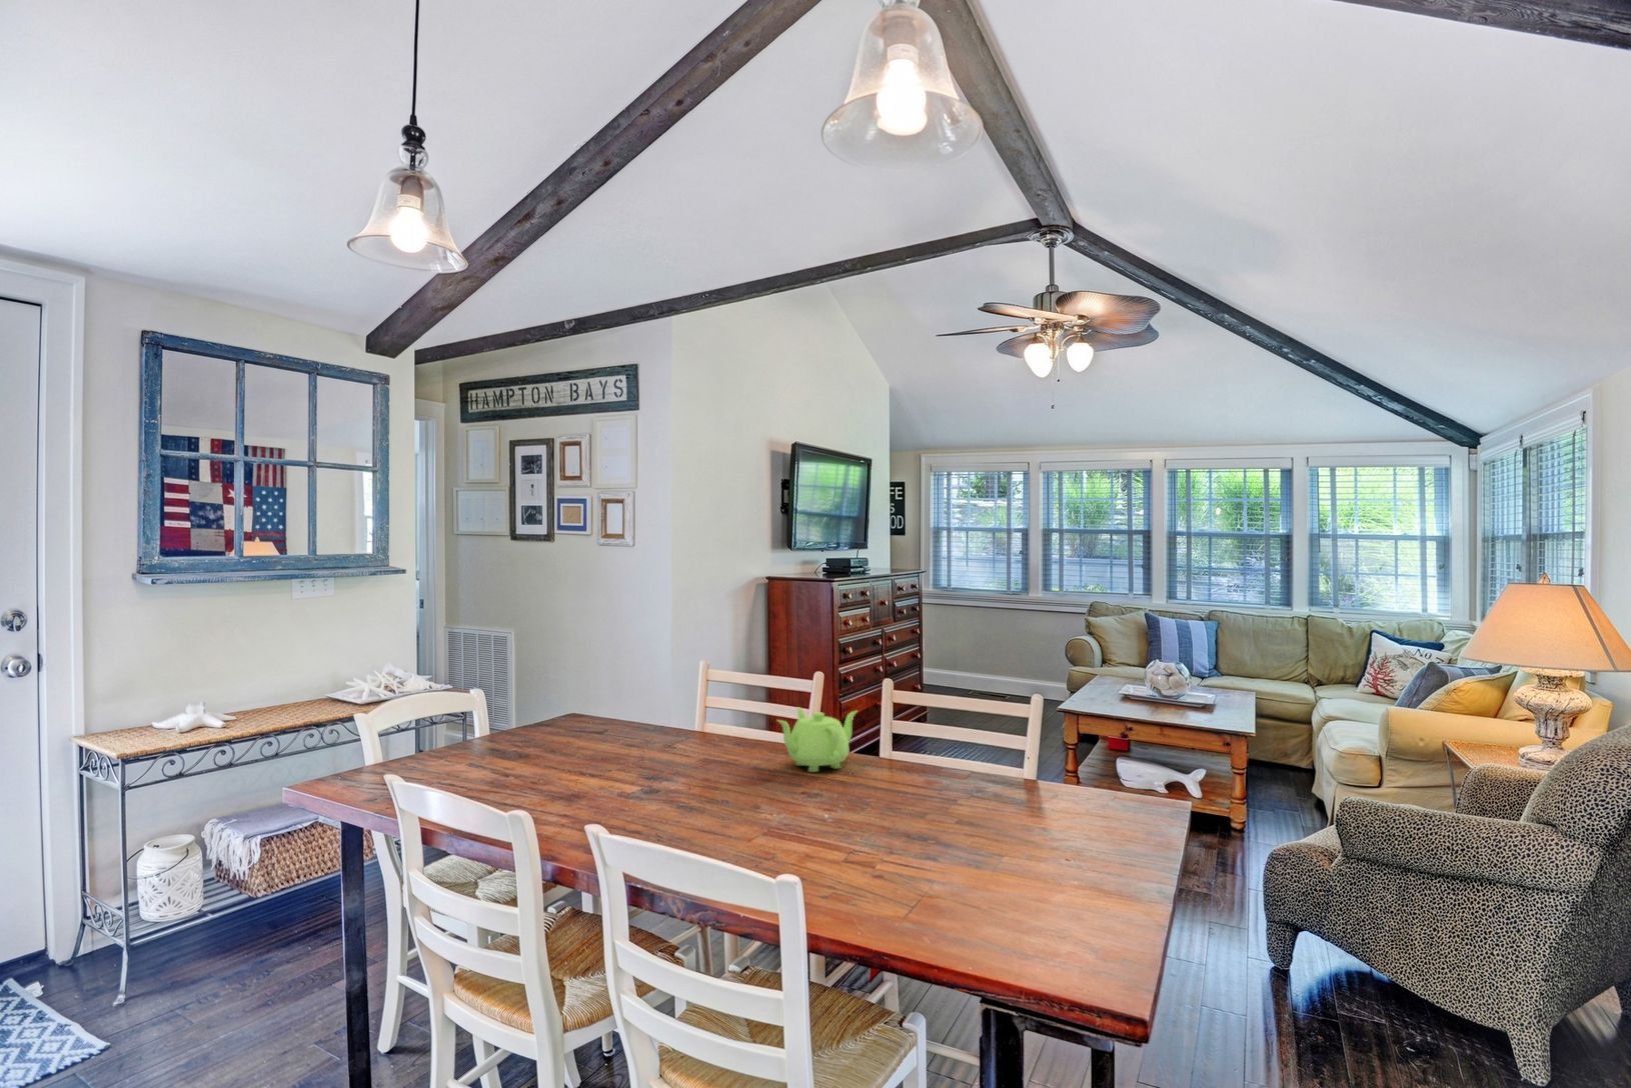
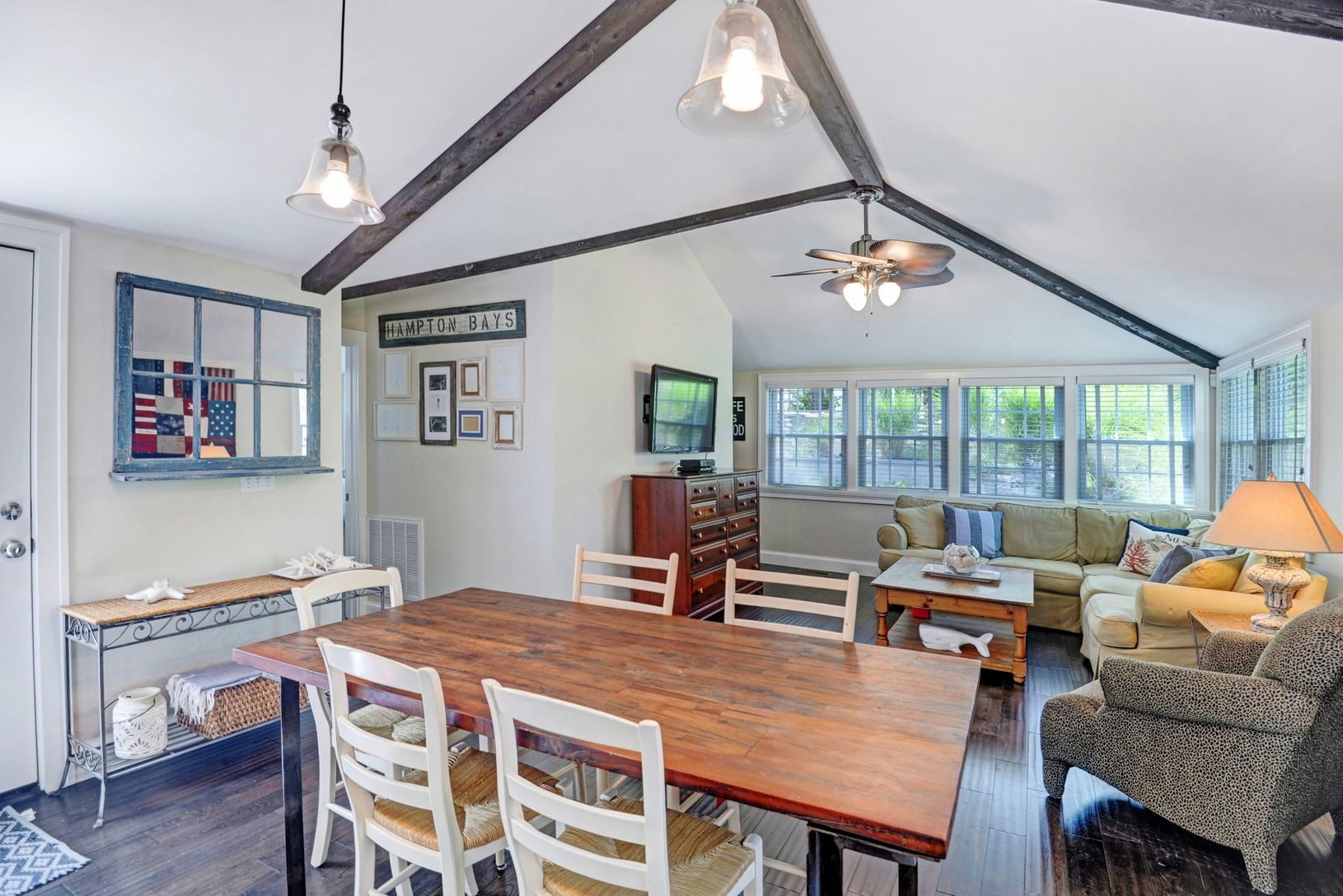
- teapot [776,706,859,773]
